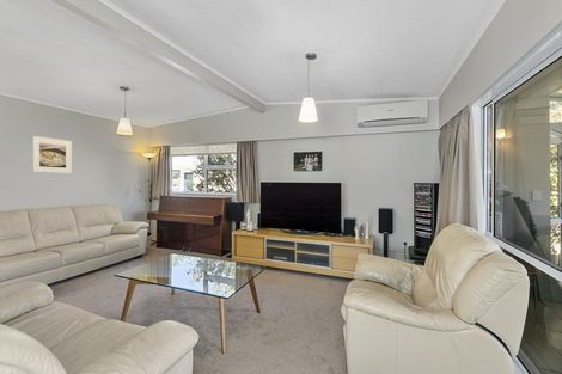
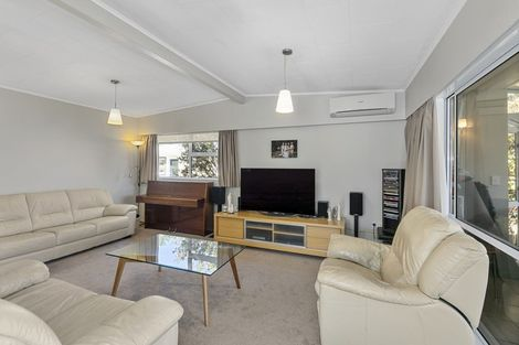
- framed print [31,135,73,174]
